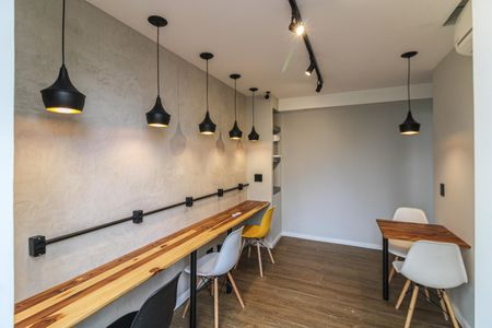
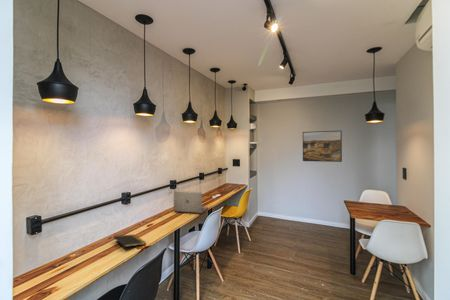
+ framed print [302,130,343,163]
+ notepad [112,233,147,253]
+ laptop [173,190,209,215]
